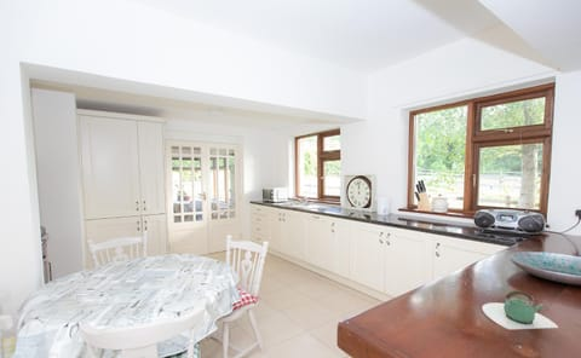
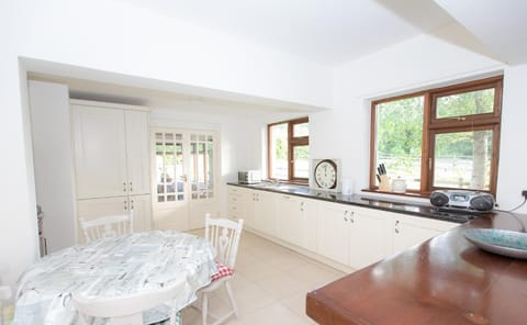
- teapot [482,290,559,330]
